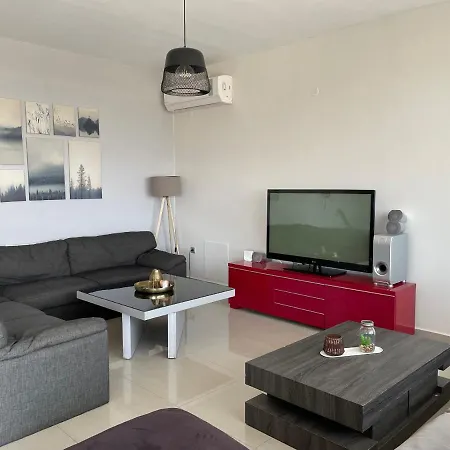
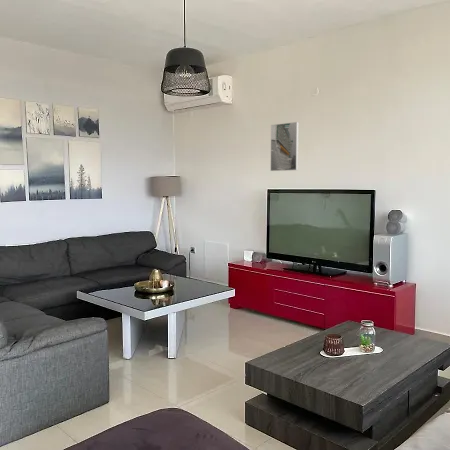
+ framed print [270,121,300,172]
